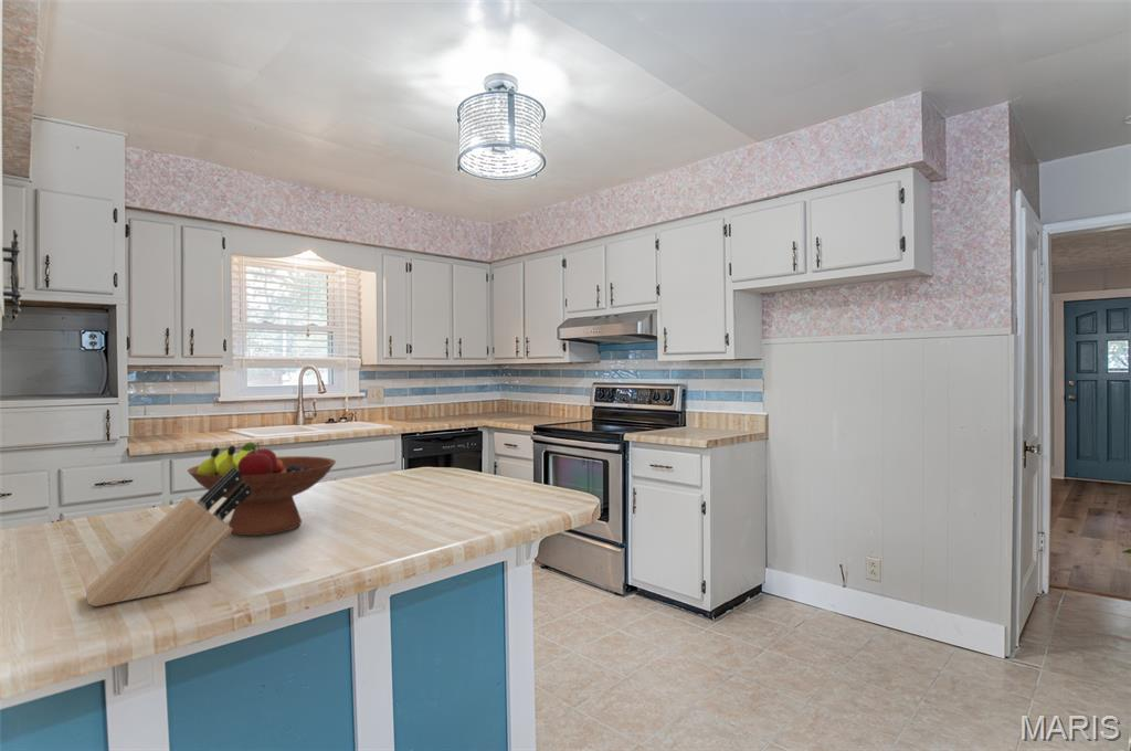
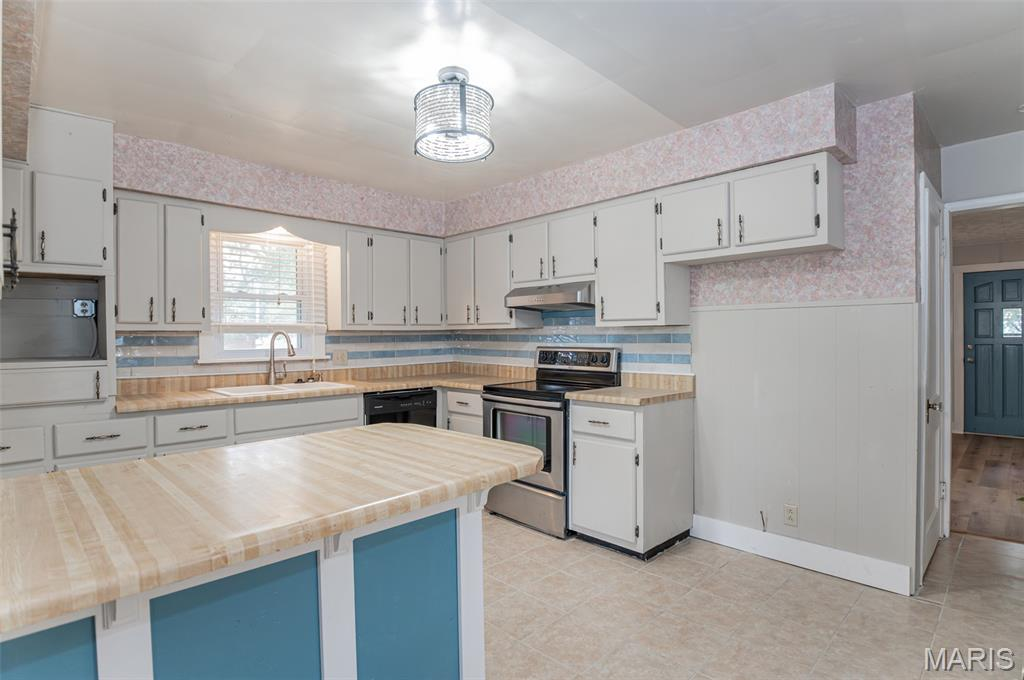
- fruit bowl [187,442,337,537]
- knife block [84,468,251,607]
